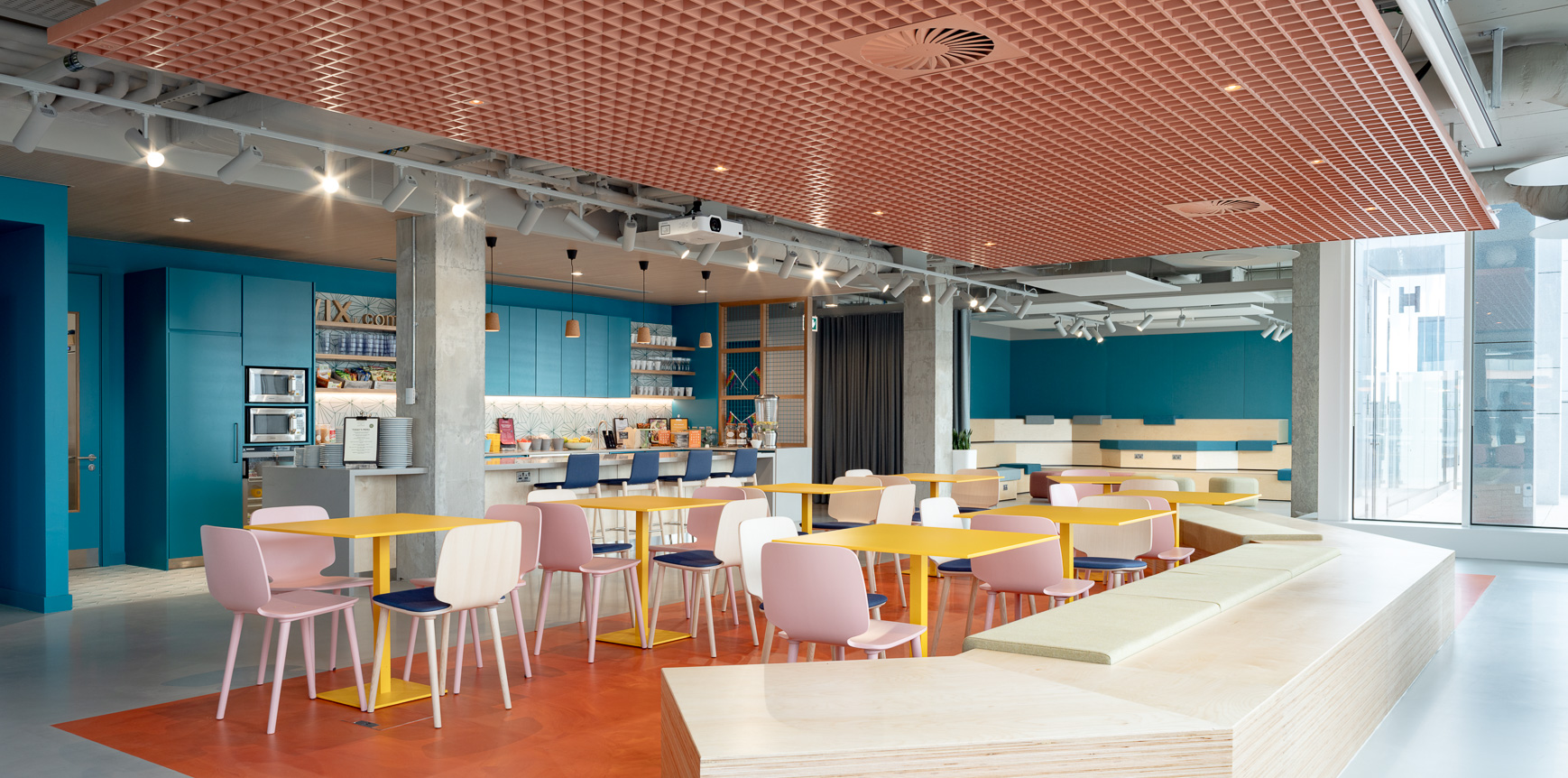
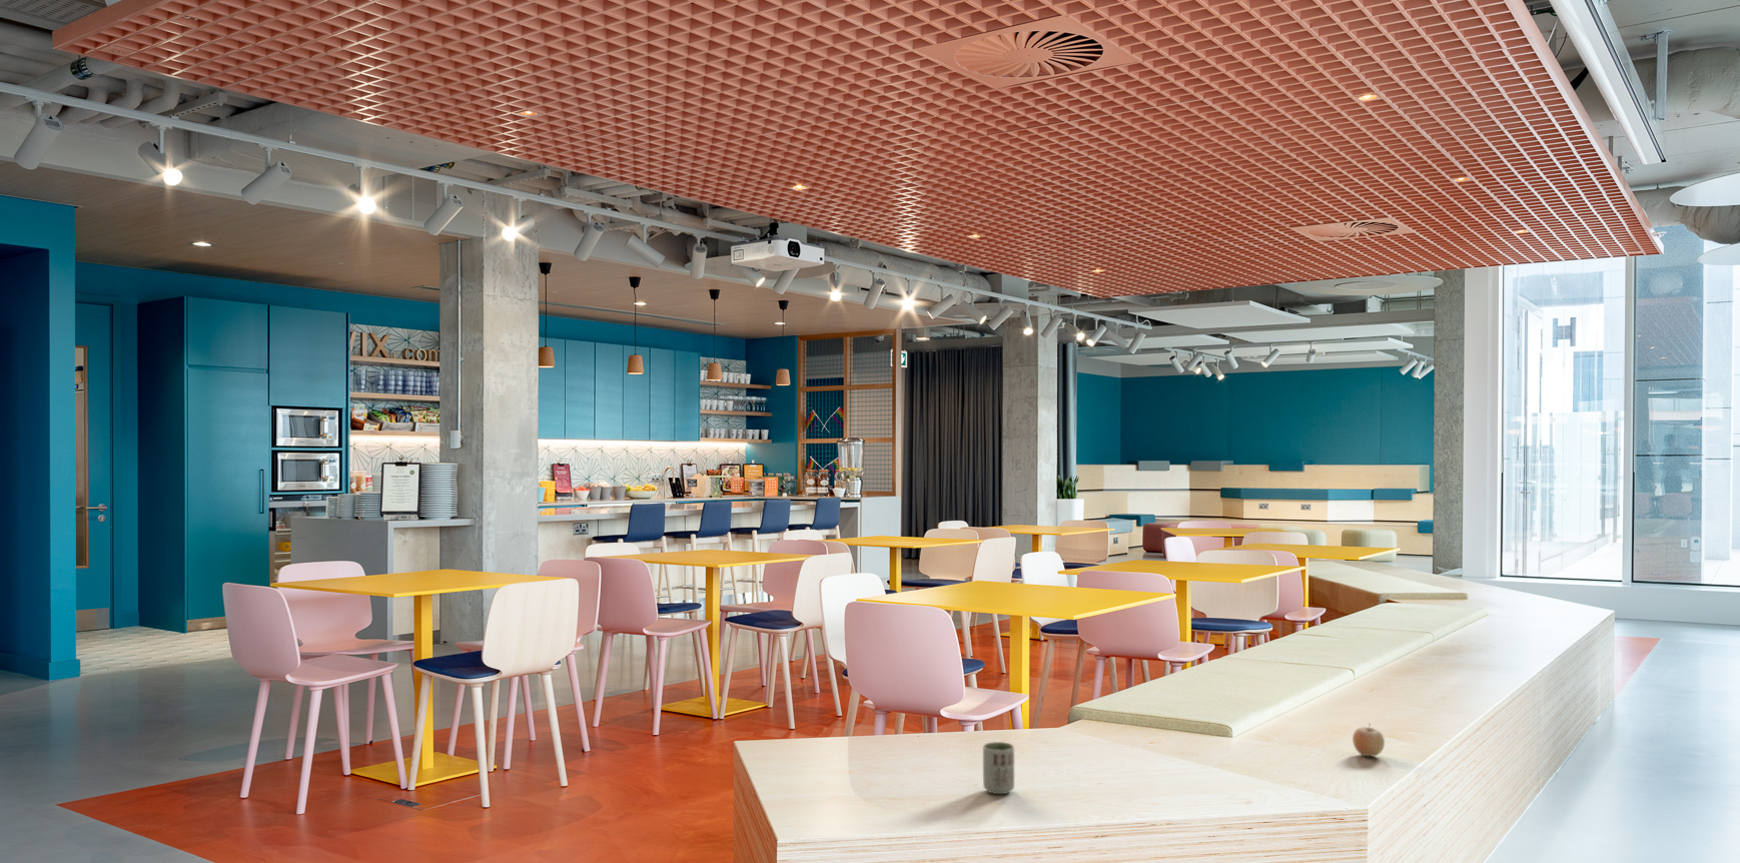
+ fruit [1352,723,1386,757]
+ cup [982,741,1015,795]
